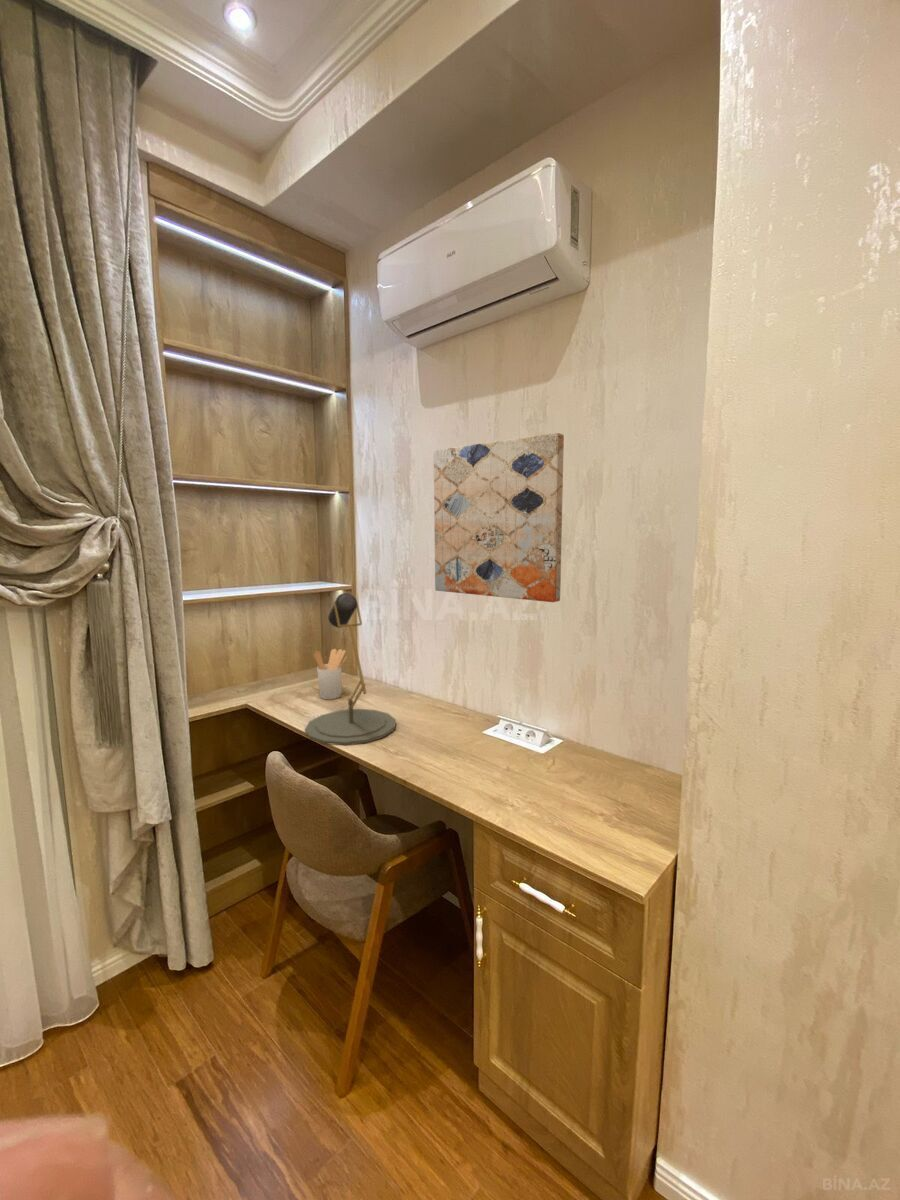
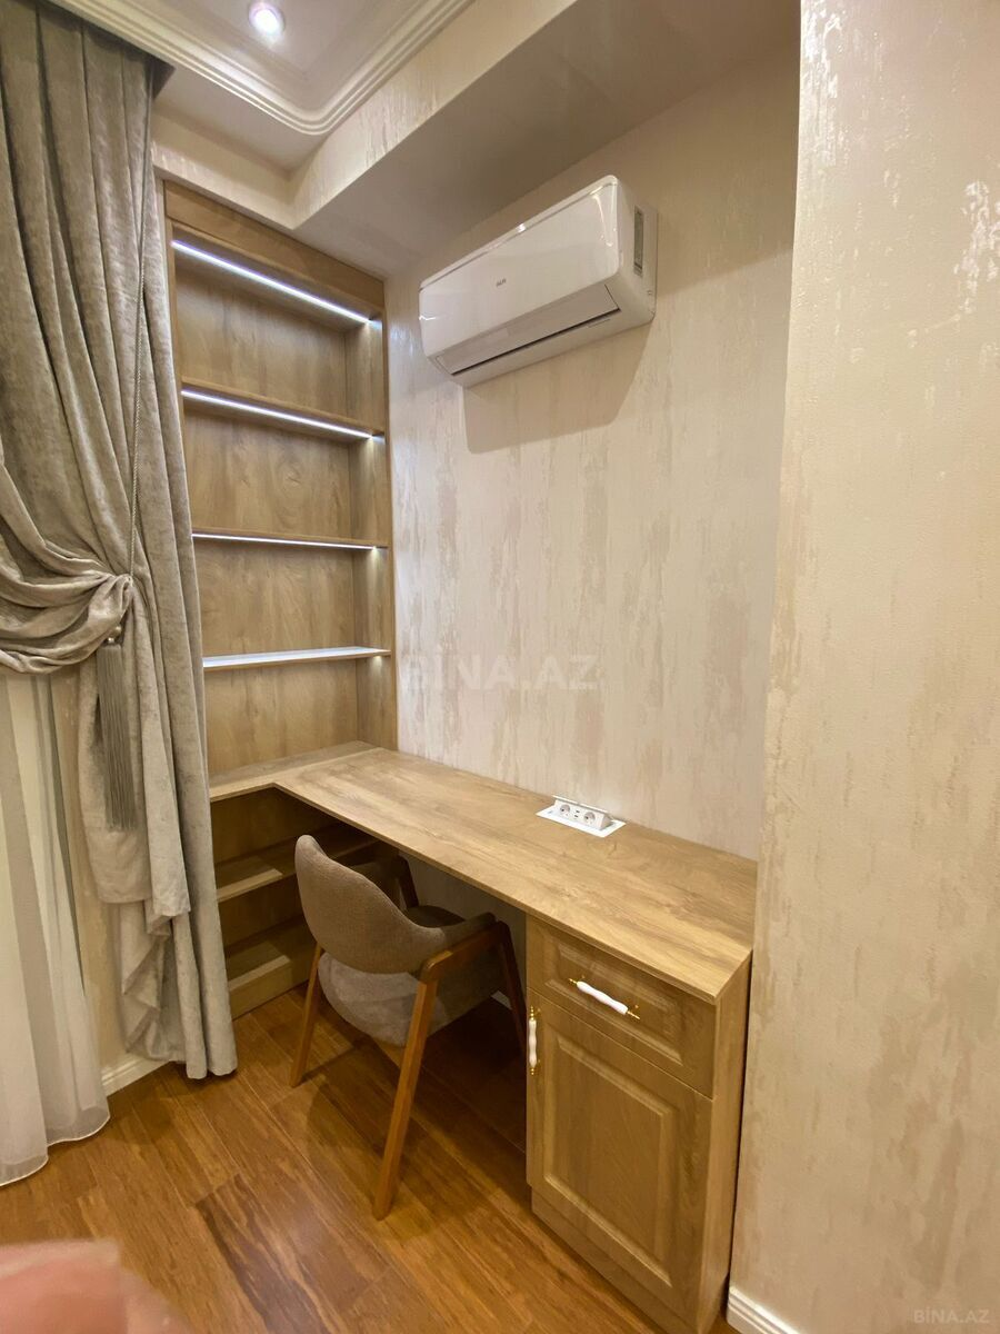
- utensil holder [313,648,348,700]
- desk lamp [304,592,397,746]
- wall art [433,432,565,603]
